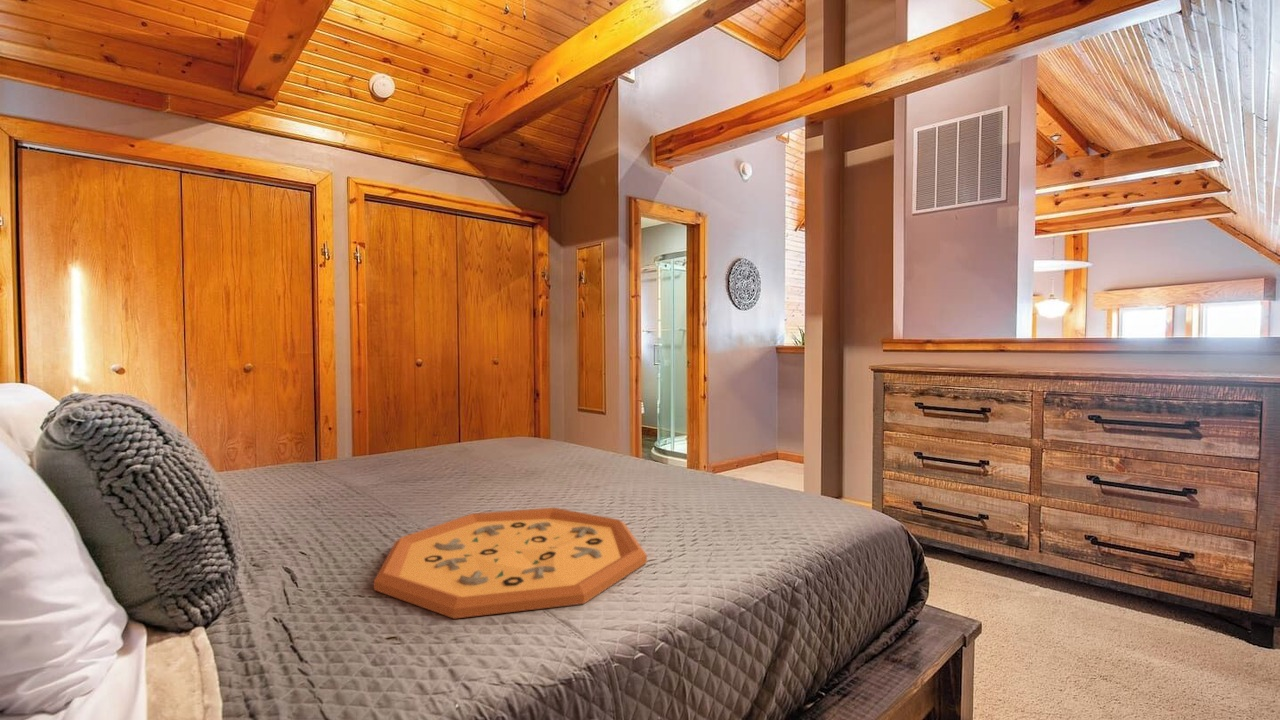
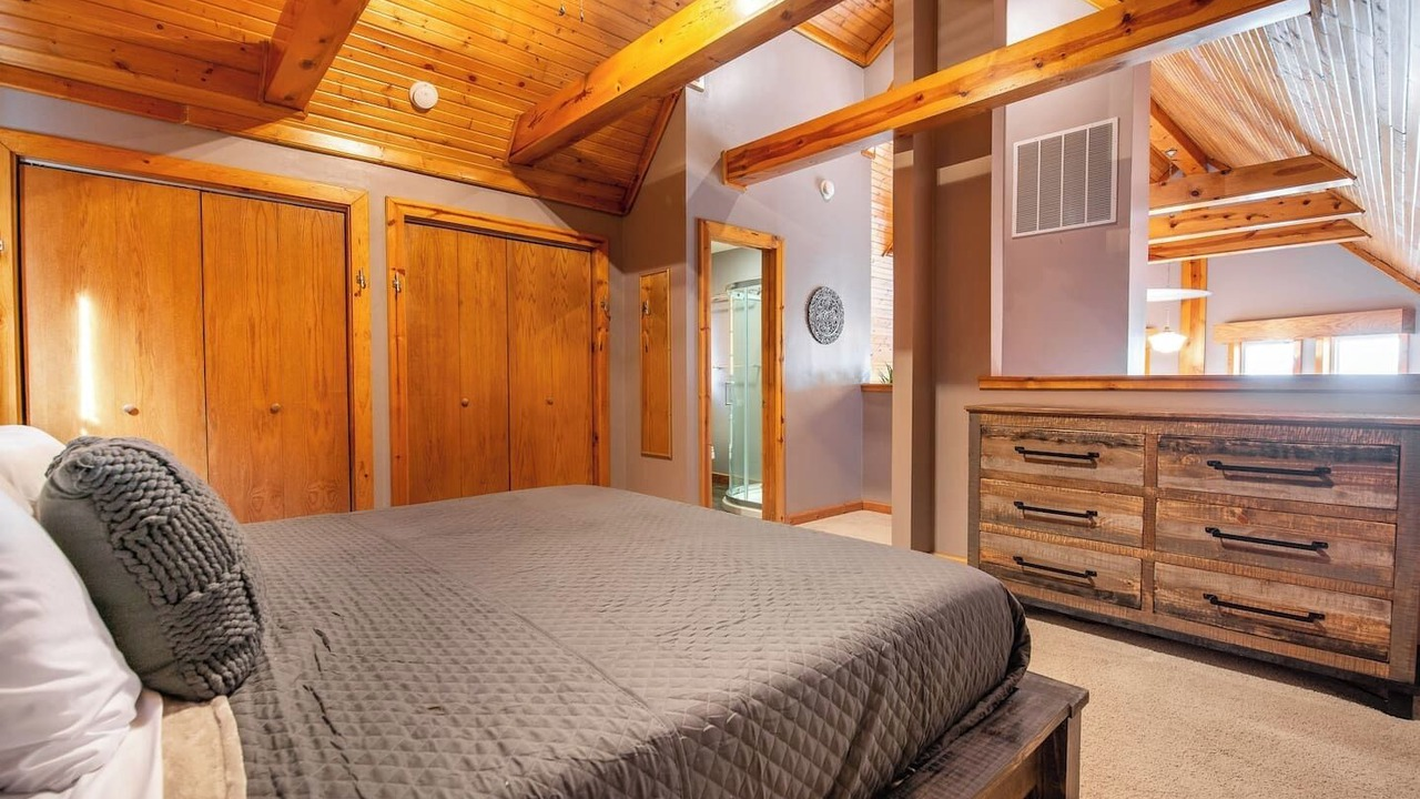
- decorative tray [373,507,648,620]
